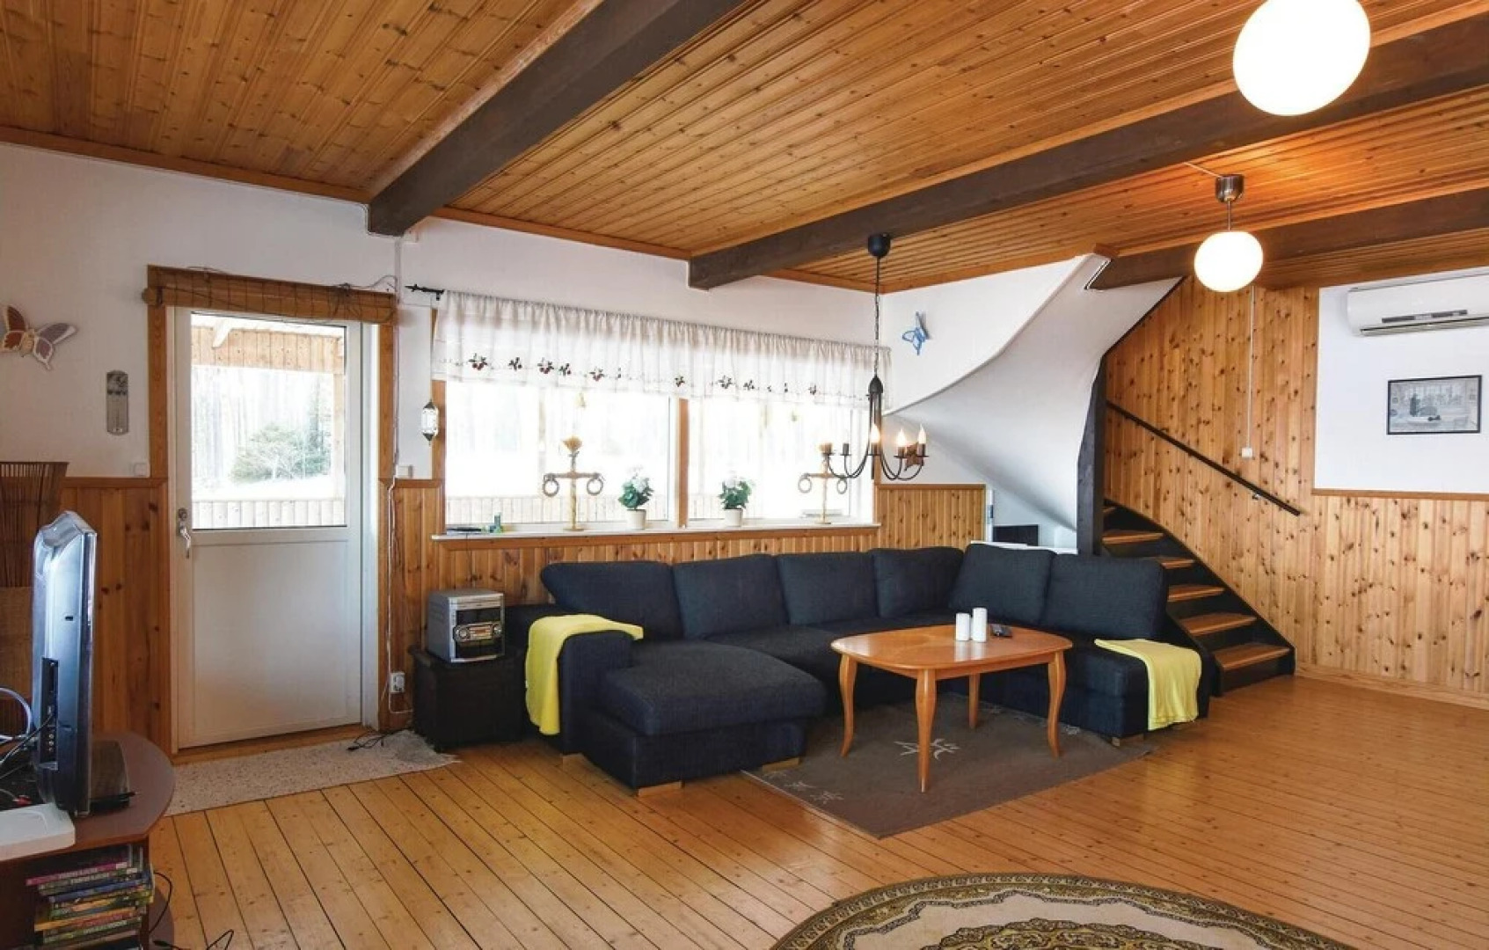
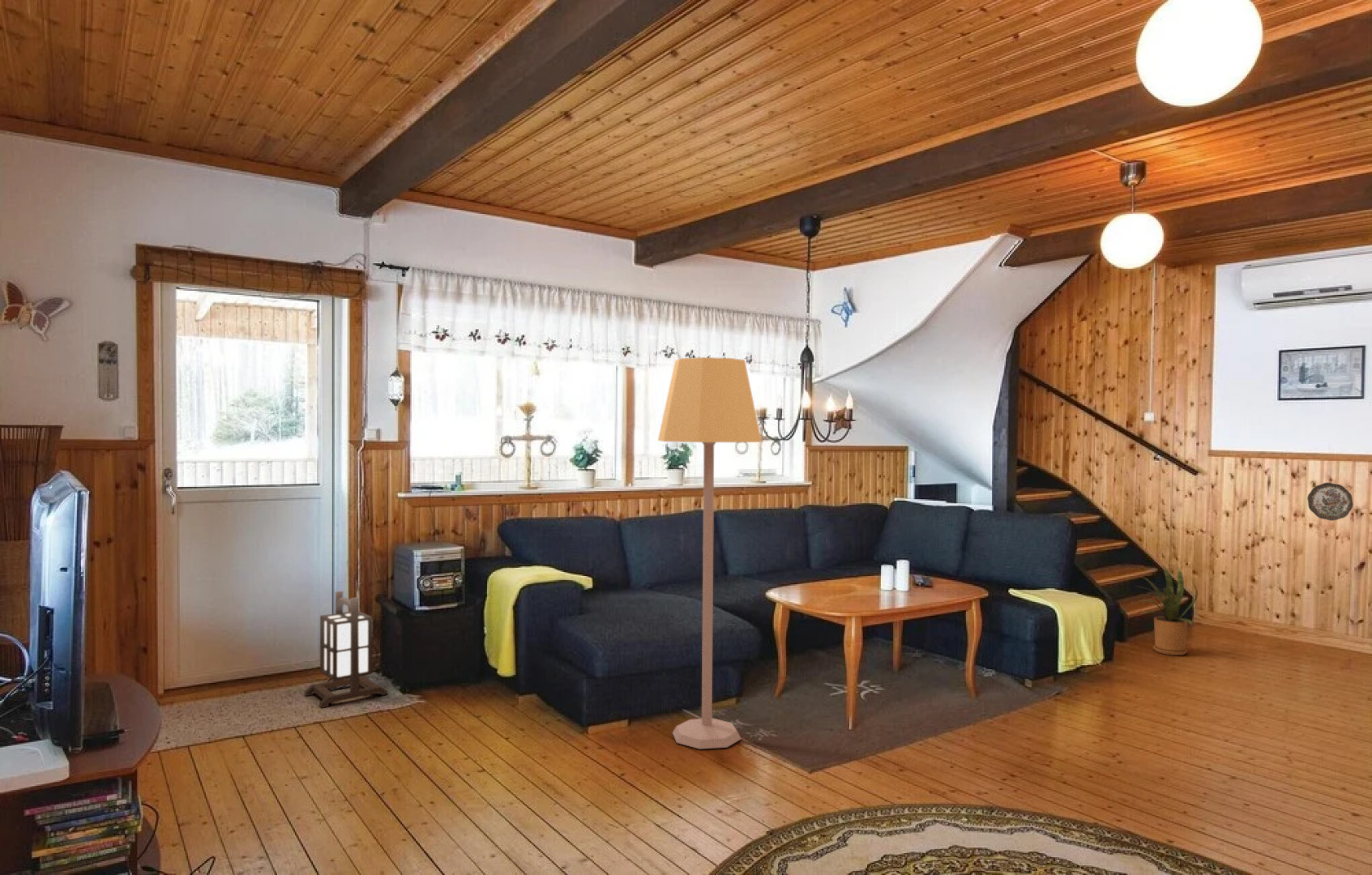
+ house plant [1135,565,1199,656]
+ lamp [657,356,763,749]
+ lantern [304,590,388,709]
+ decorative plate [1306,482,1354,522]
